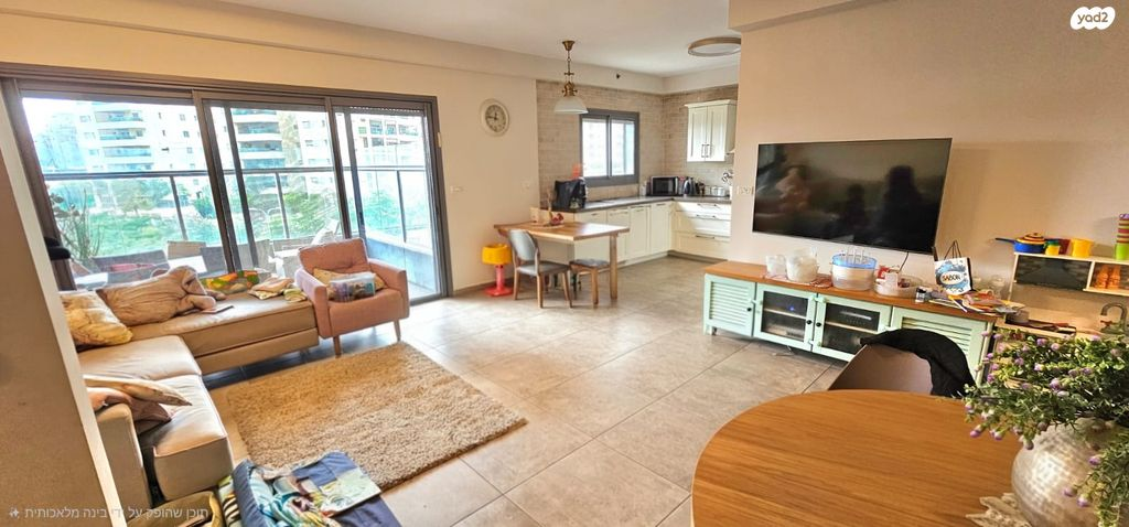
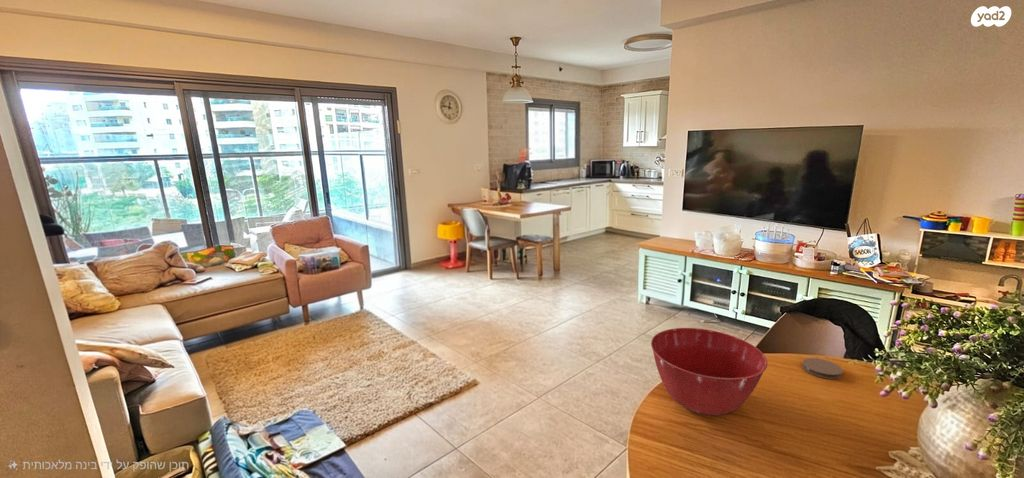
+ coaster [801,357,844,380]
+ mixing bowl [650,327,768,416]
